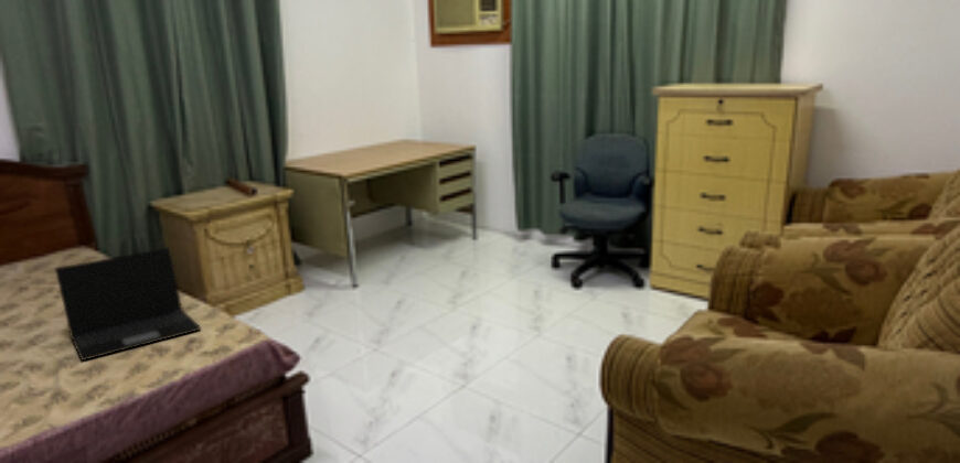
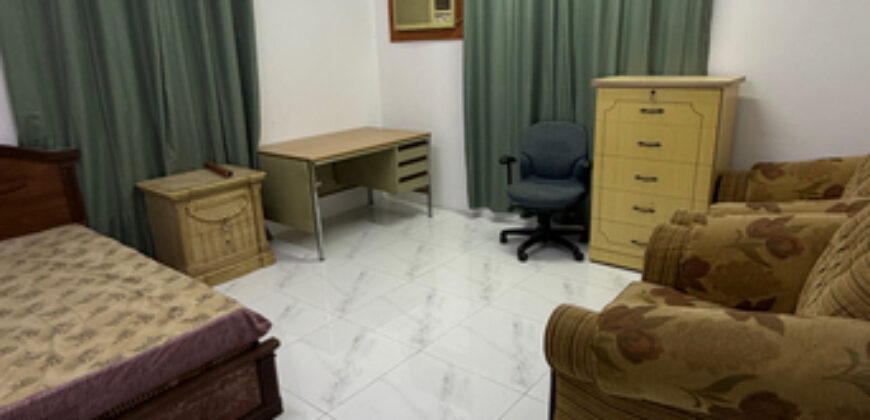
- laptop [54,247,202,362]
